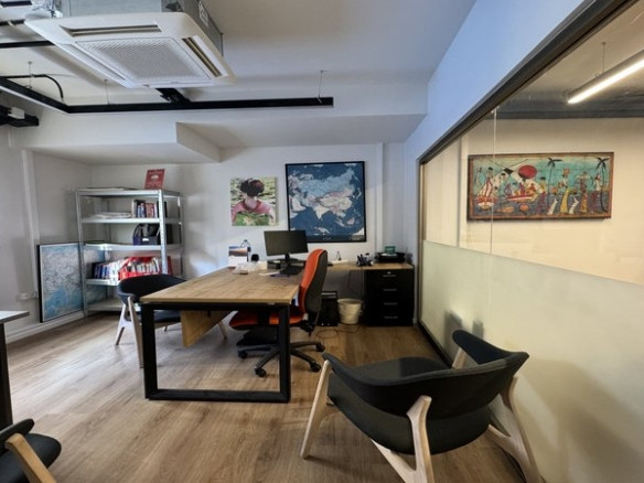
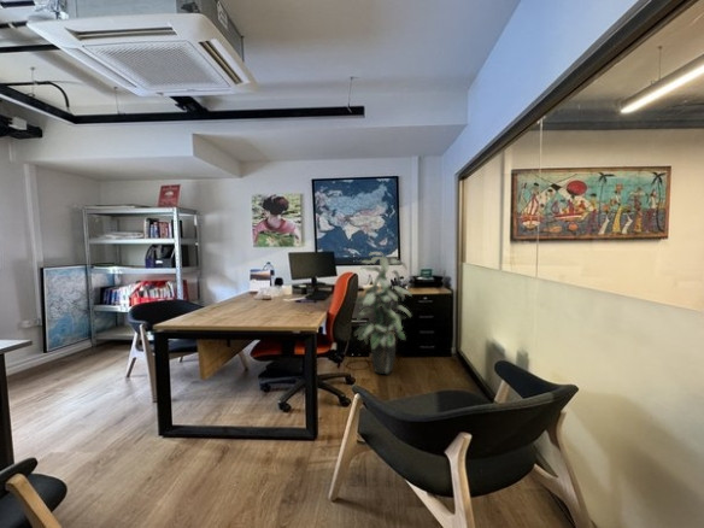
+ indoor plant [353,251,413,375]
